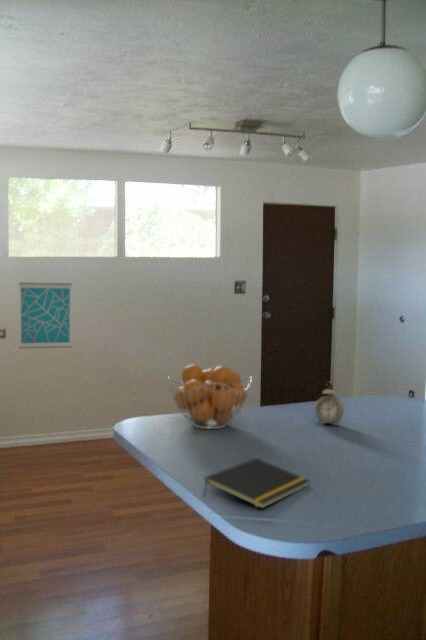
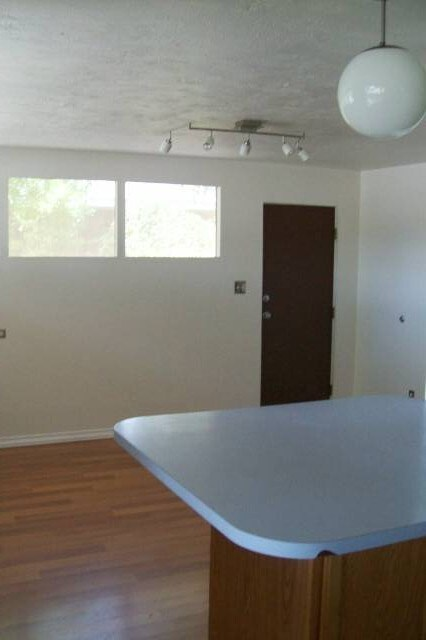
- fruit basket [167,364,253,430]
- notepad [202,457,311,510]
- alarm clock [314,381,345,427]
- wall art [18,281,73,350]
